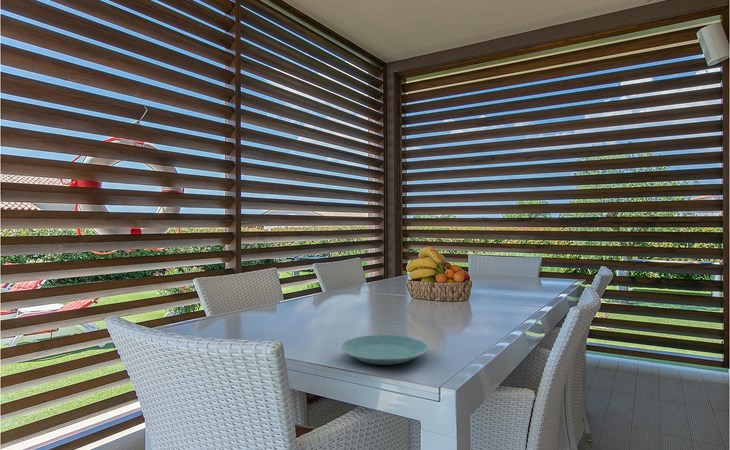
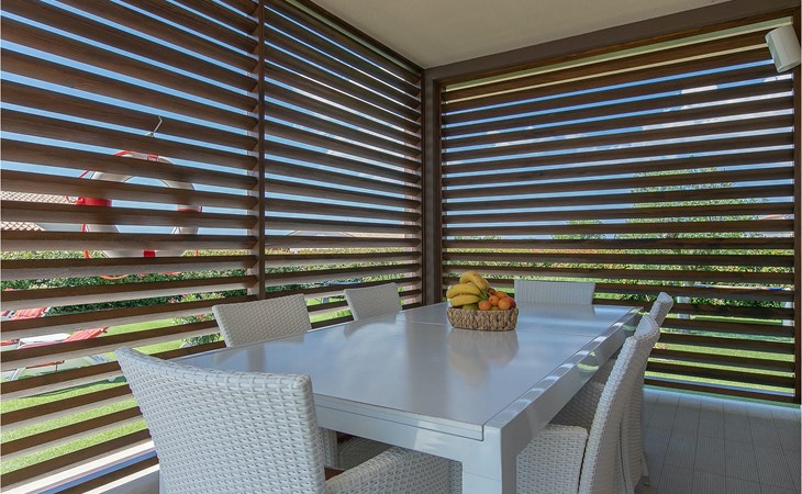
- plate [340,334,430,366]
